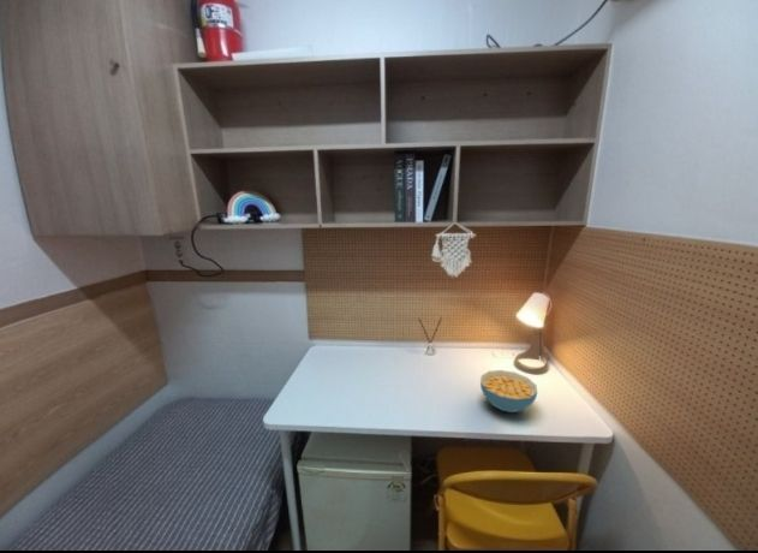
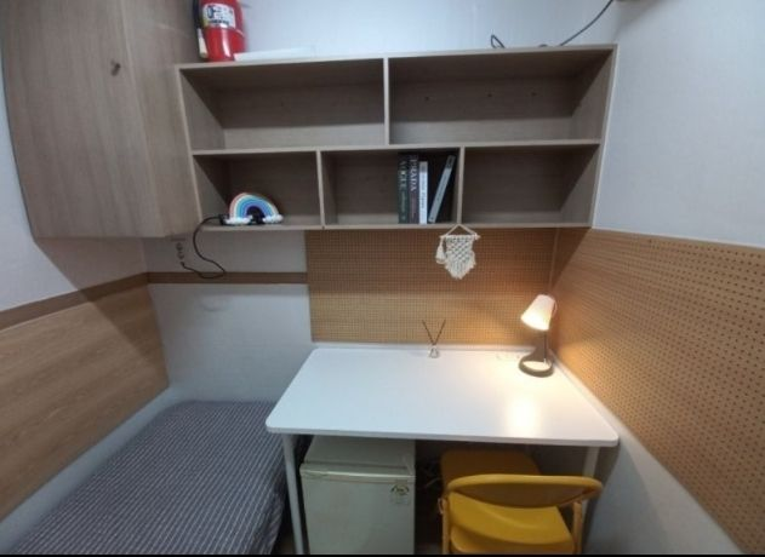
- cereal bowl [479,369,538,414]
